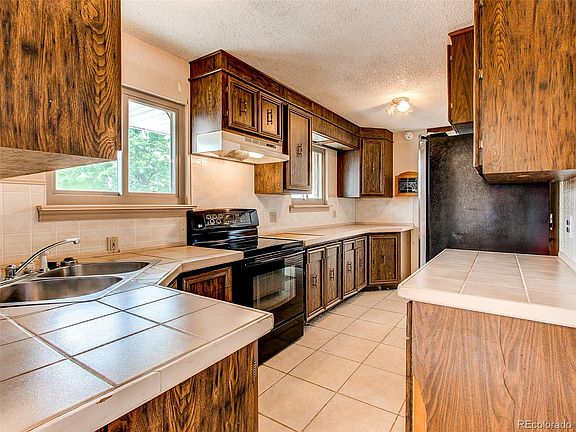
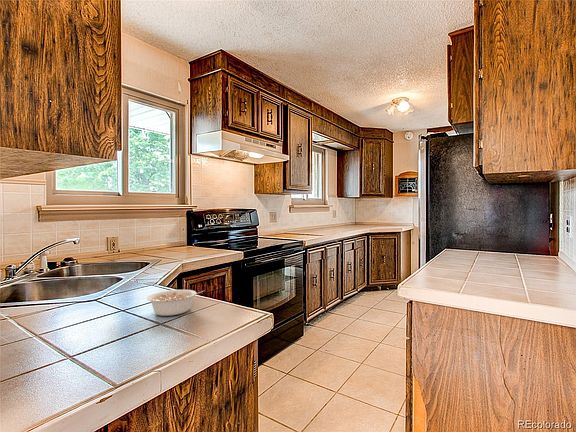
+ legume [146,289,204,317]
